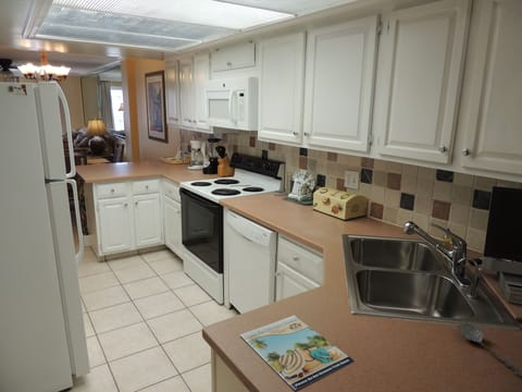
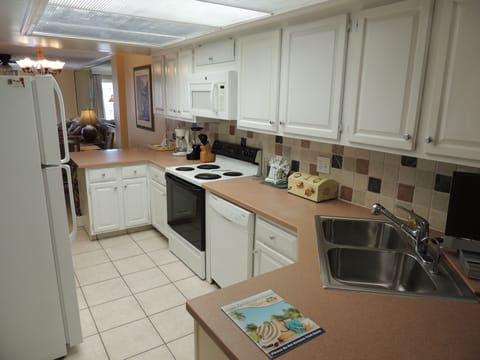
- spoon [457,321,522,378]
